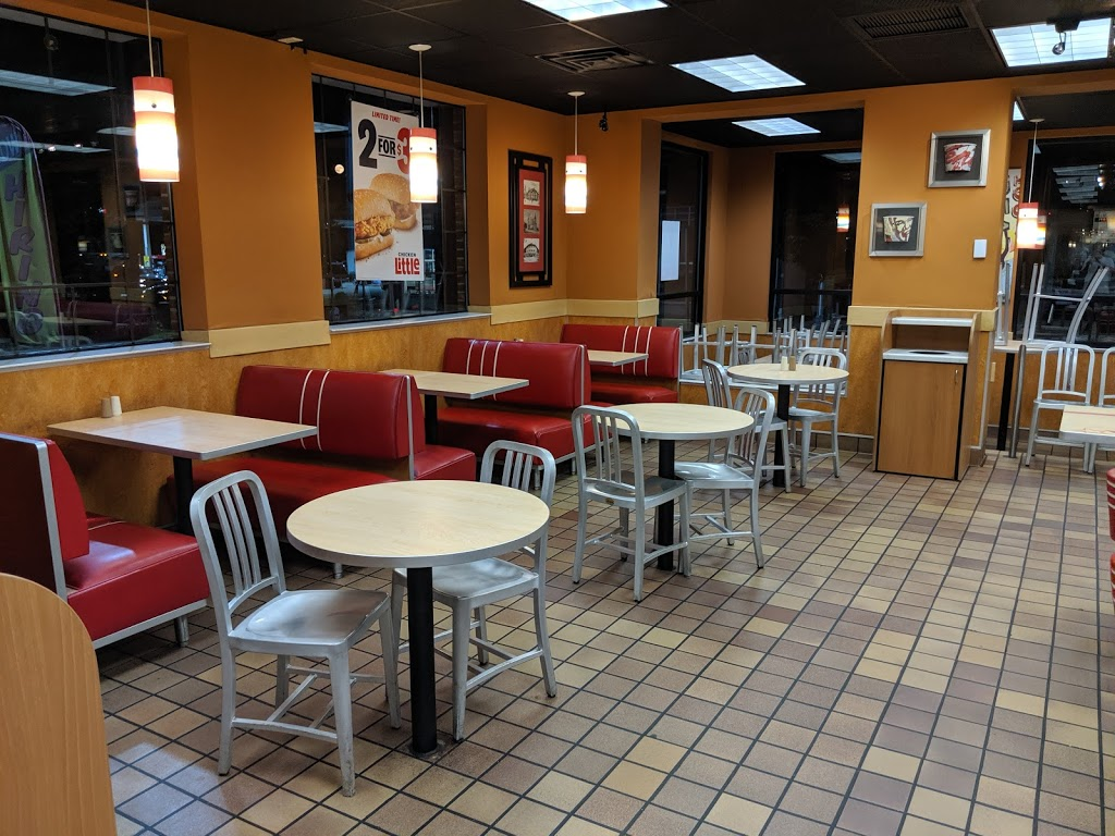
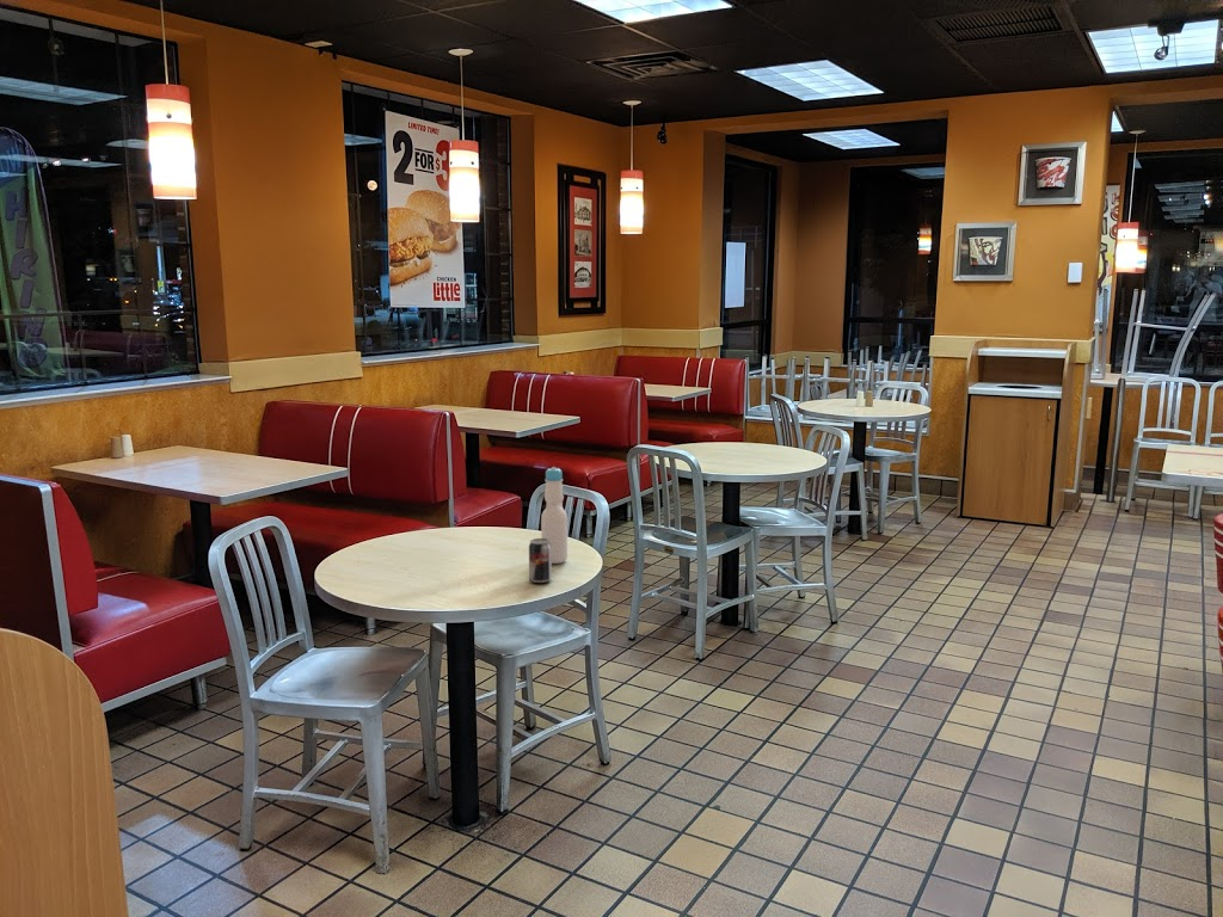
+ bottle [540,466,569,565]
+ beverage can [528,537,553,584]
